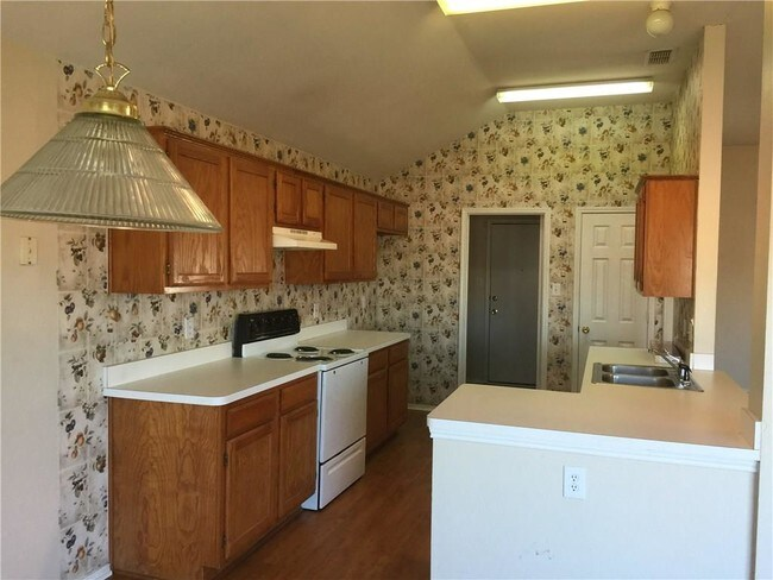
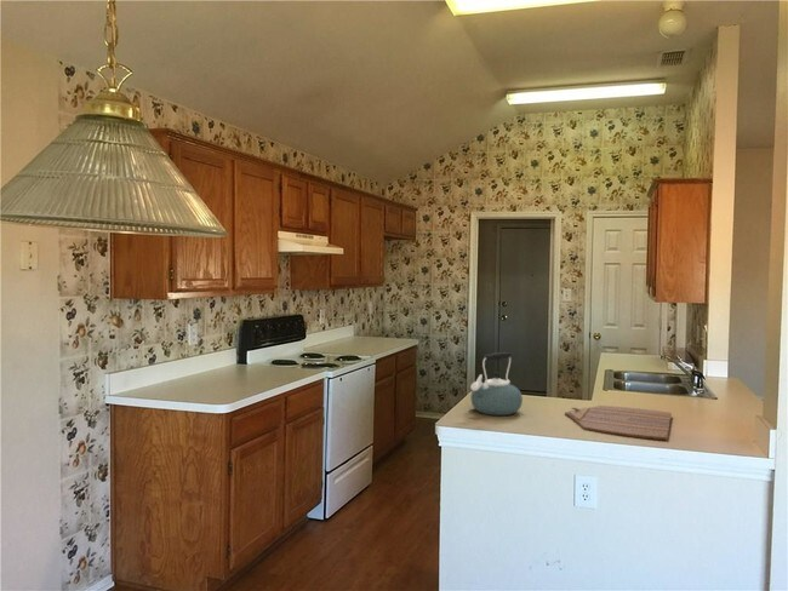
+ cutting board [564,404,673,441]
+ kettle [469,351,524,417]
